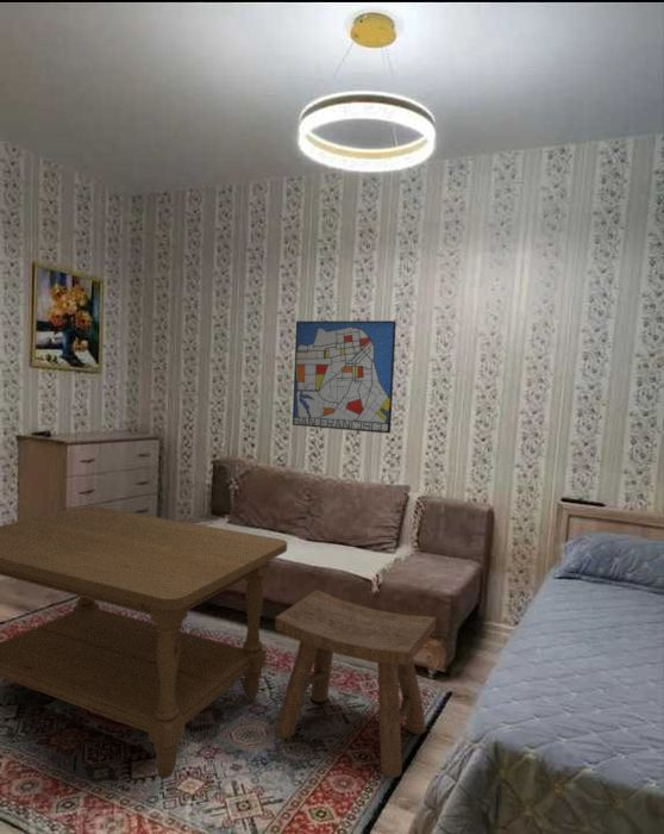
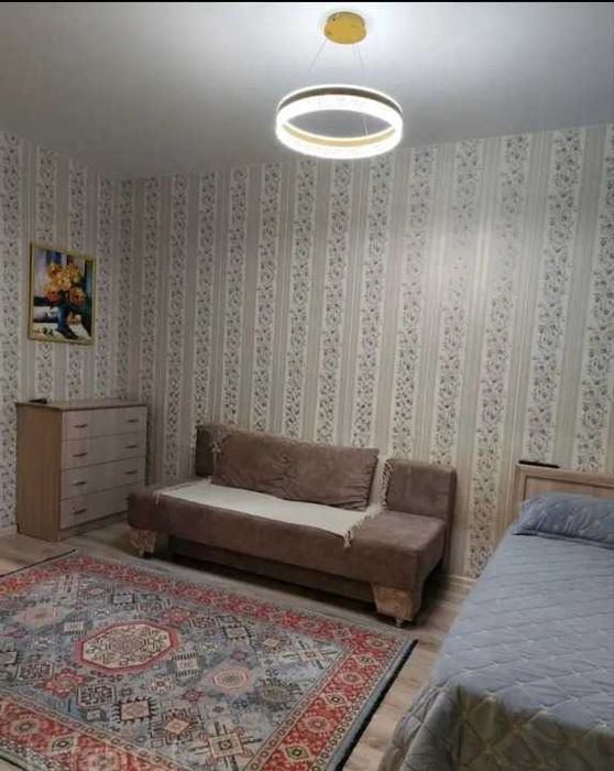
- stool [274,589,437,779]
- coffee table [0,505,288,779]
- wall art [292,319,397,435]
